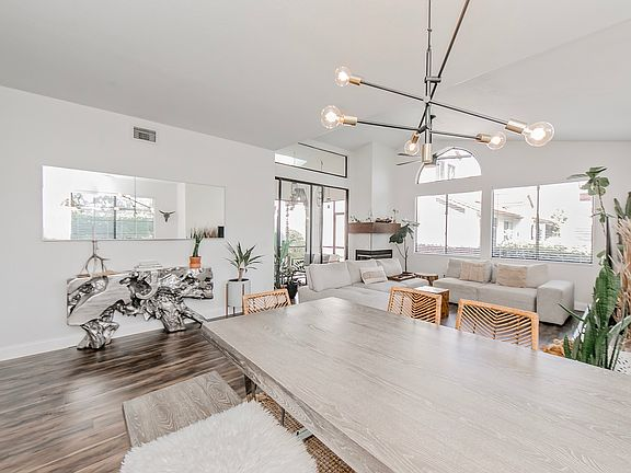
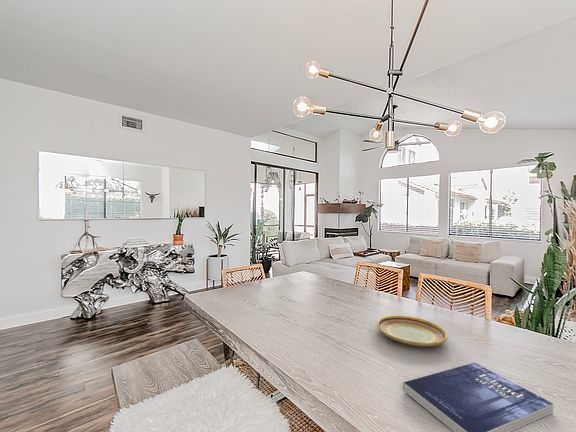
+ book [402,362,554,432]
+ plate [376,315,449,348]
